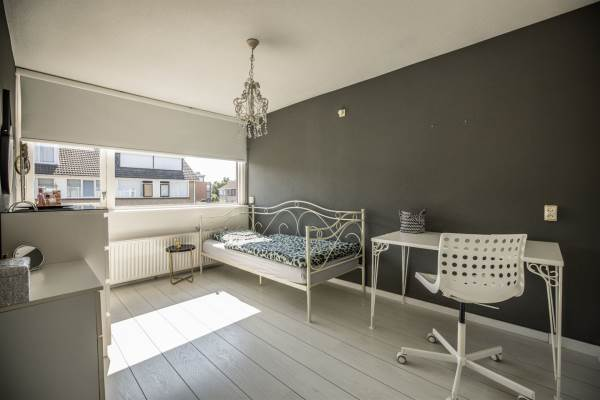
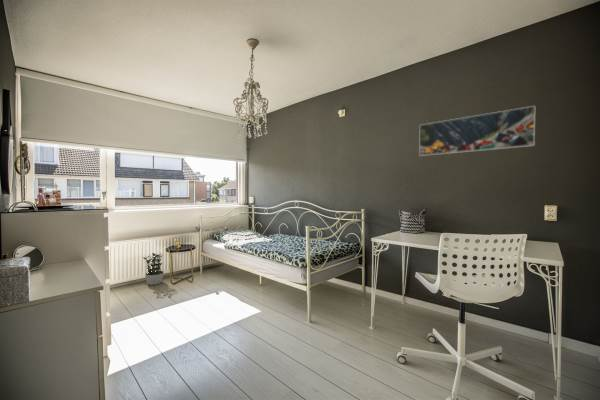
+ potted plant [142,252,165,286]
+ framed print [418,105,536,157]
